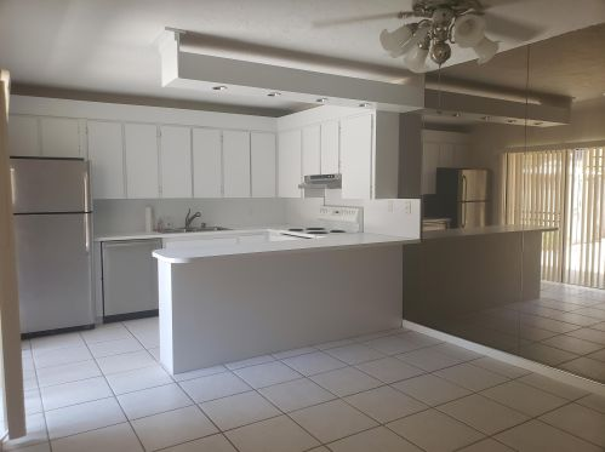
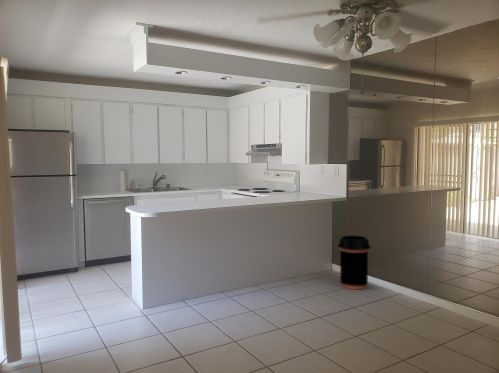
+ trash can [337,234,371,290]
